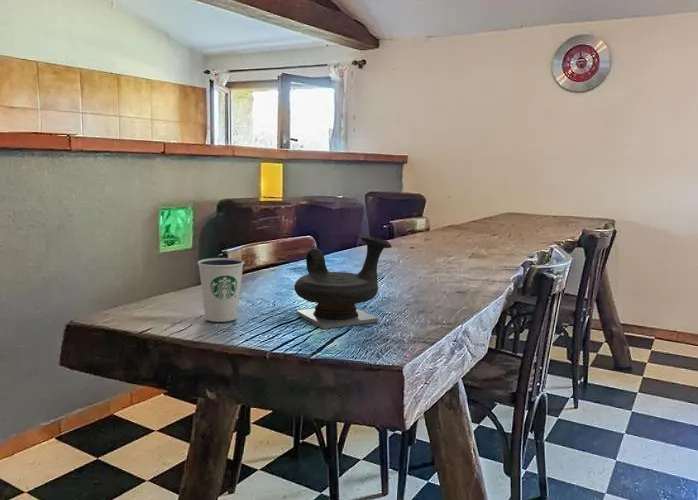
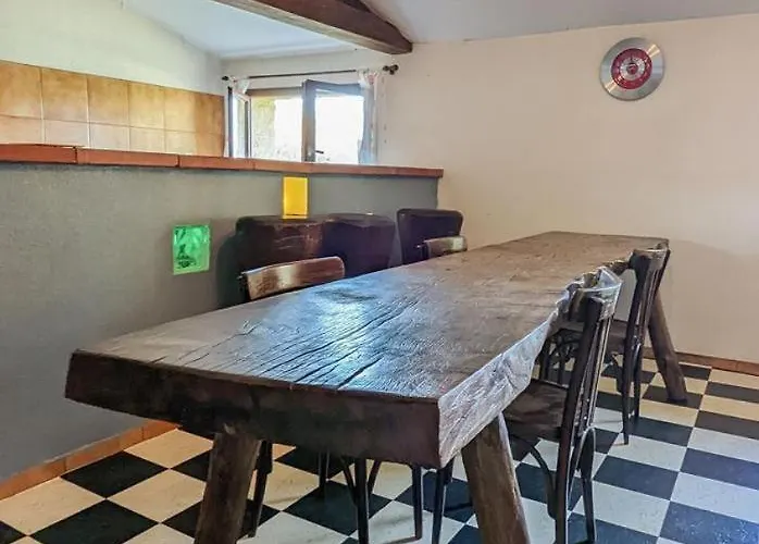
- teapot [293,235,393,330]
- dixie cup [196,257,245,323]
